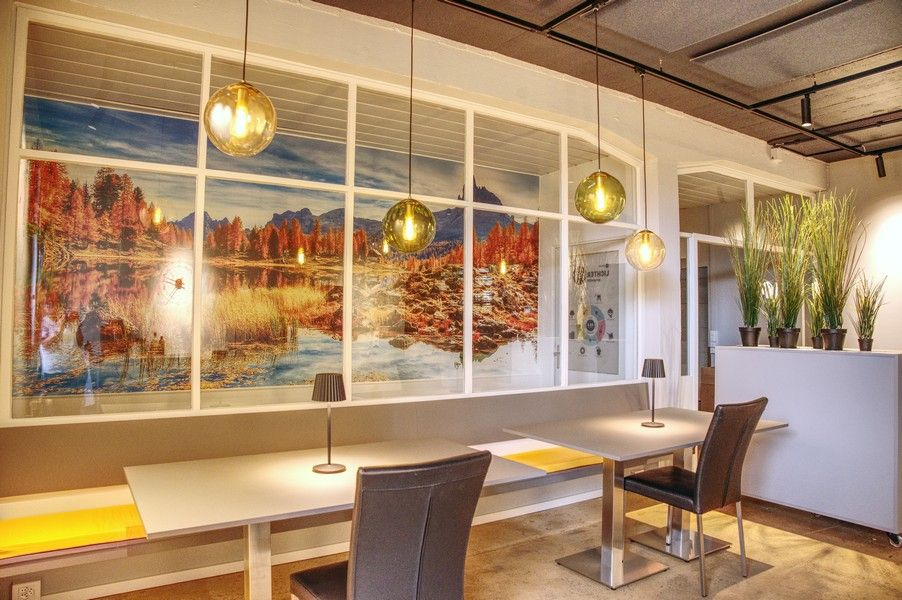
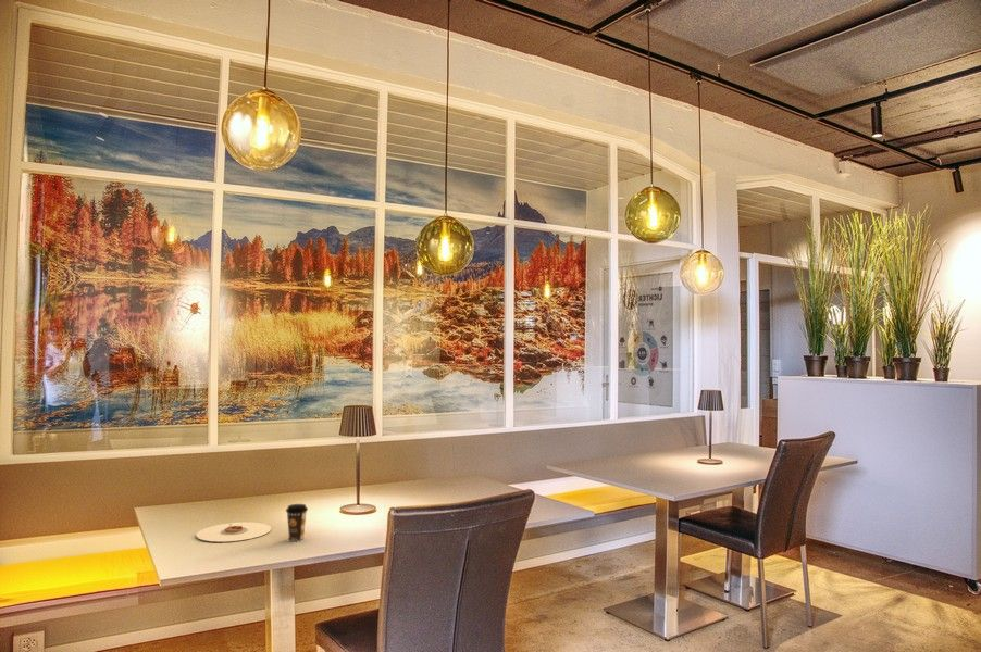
+ coffee cup [285,503,309,542]
+ plate [195,521,272,542]
